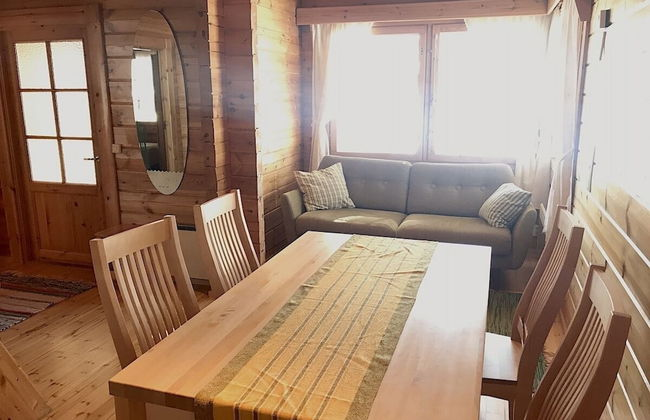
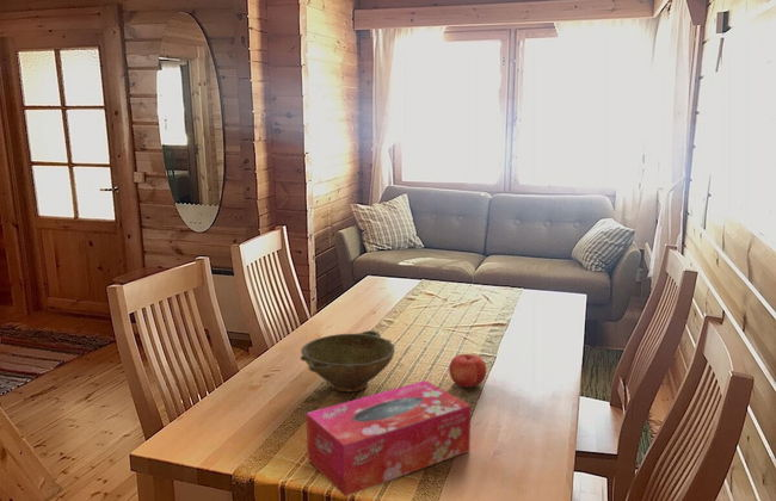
+ fruit [448,353,487,389]
+ bowl [300,329,395,394]
+ tissue box [306,379,472,497]
